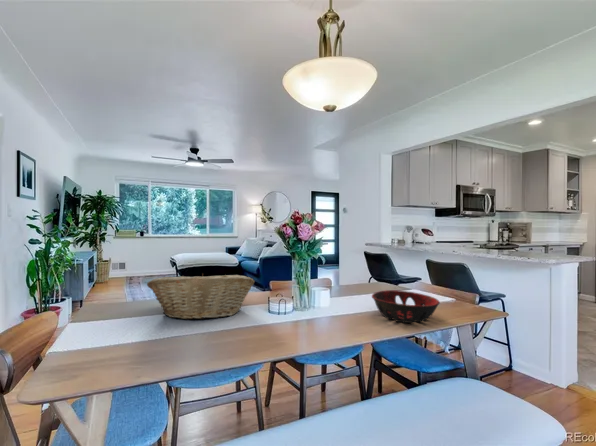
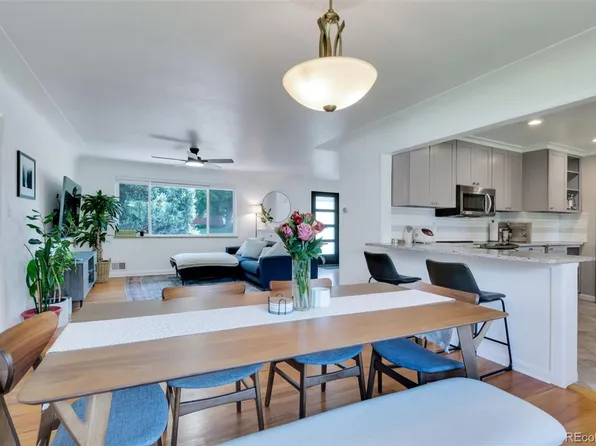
- fruit basket [146,272,255,320]
- decorative bowl [371,289,441,324]
